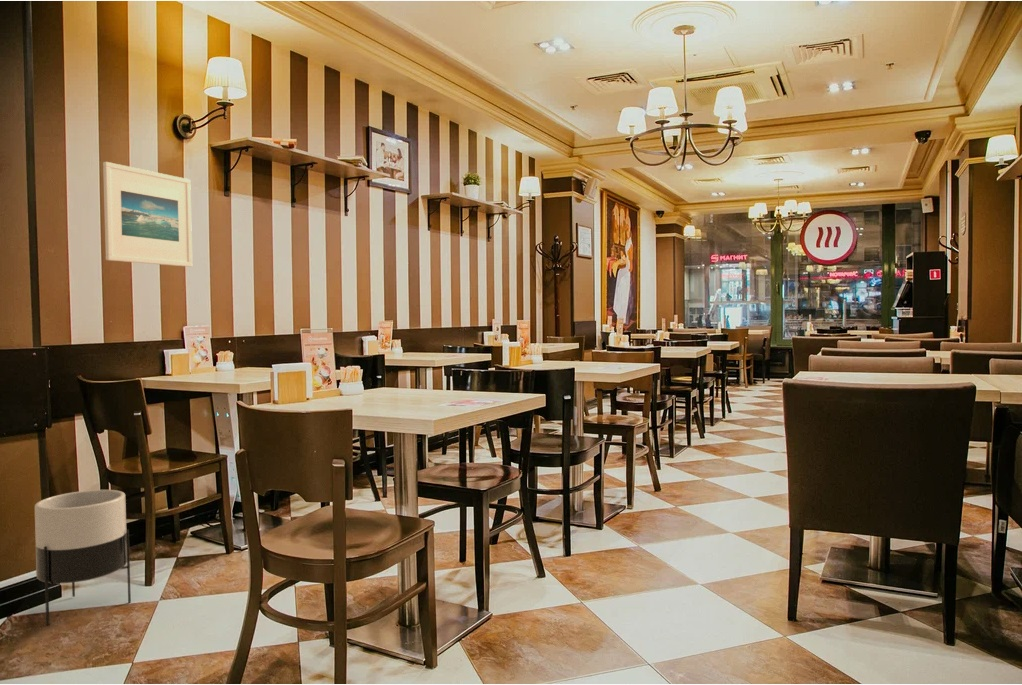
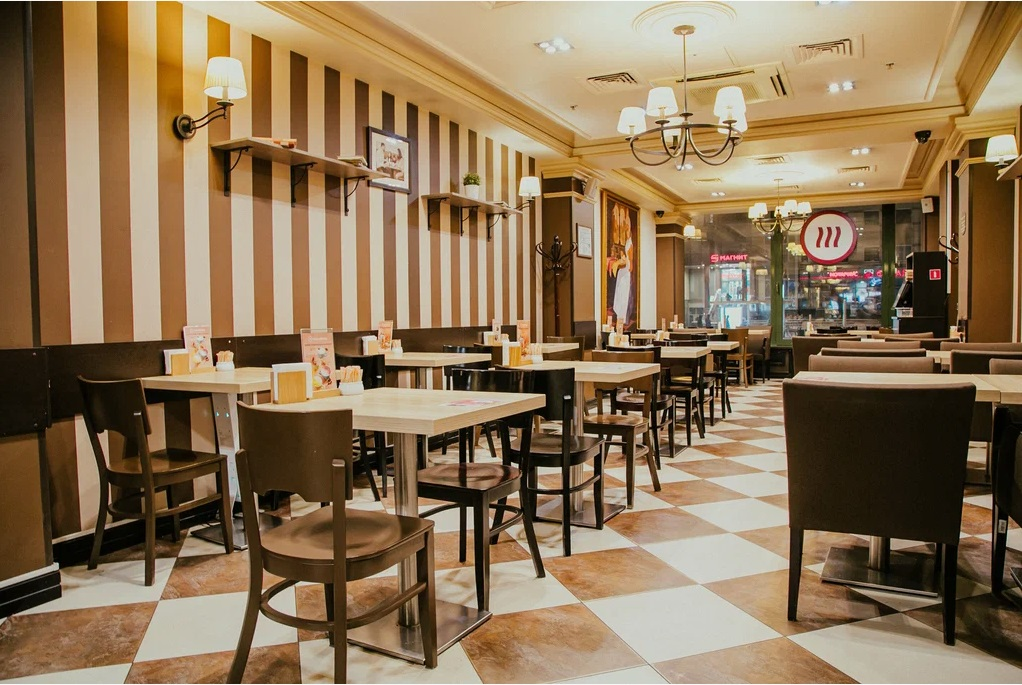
- planter [34,489,132,626]
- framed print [102,161,193,268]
